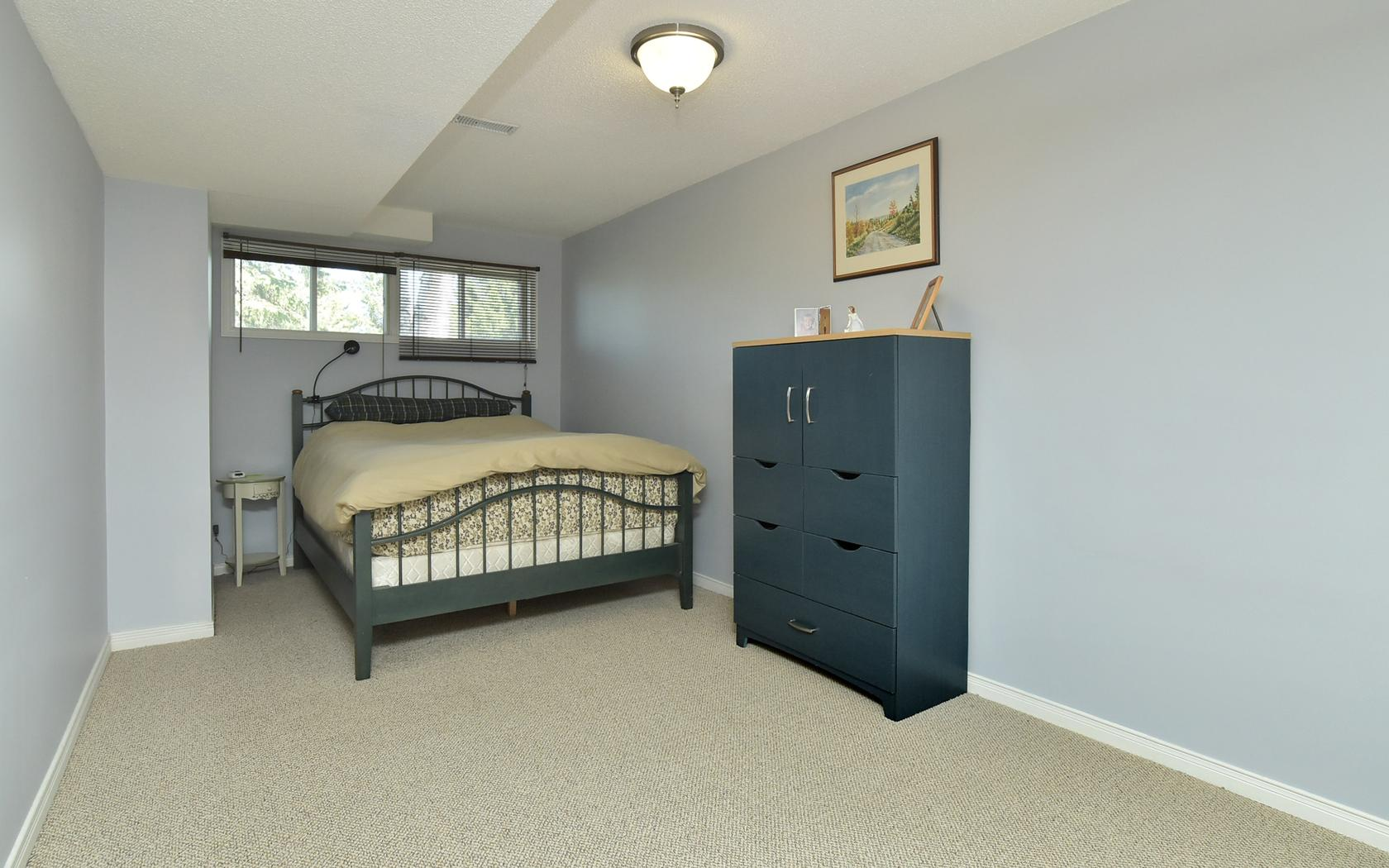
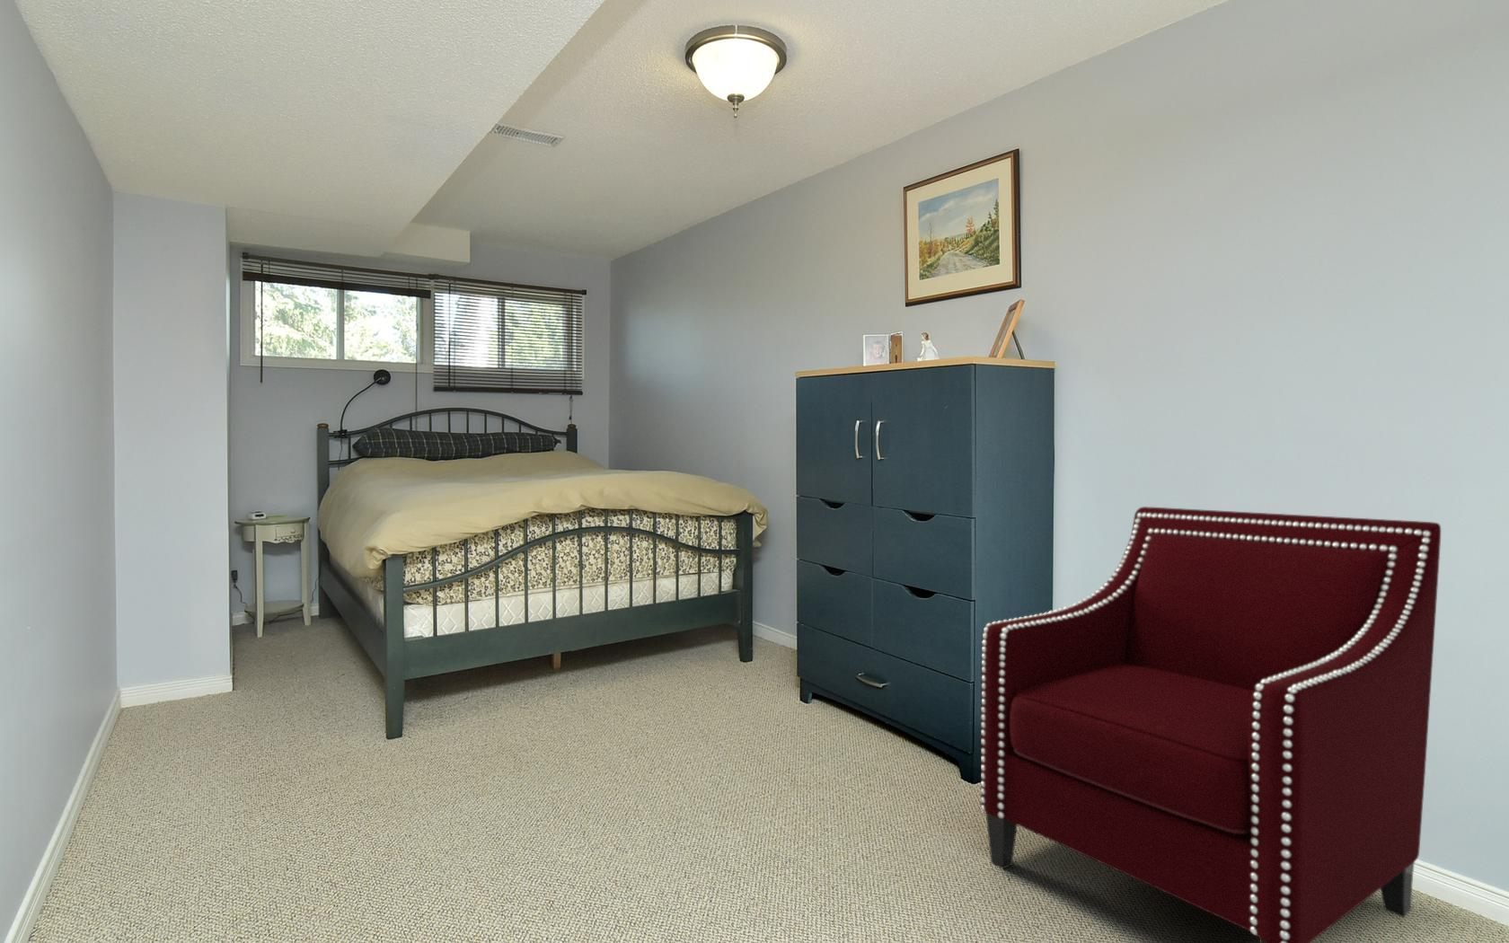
+ armchair [980,505,1442,943]
